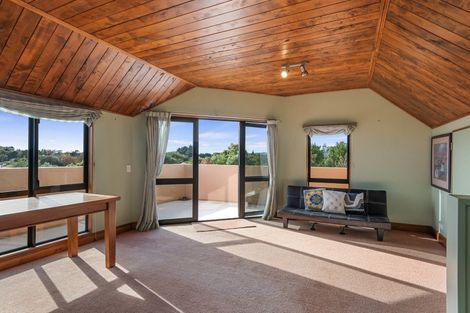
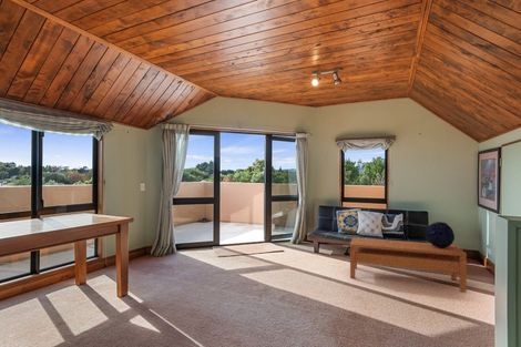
+ decorative sphere [425,221,456,248]
+ coffee table [349,236,468,293]
